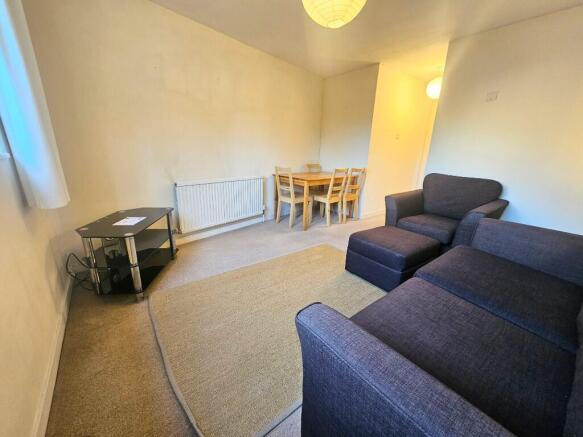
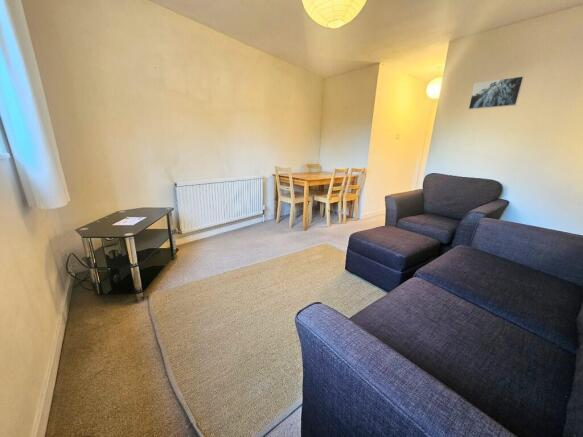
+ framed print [468,75,525,110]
